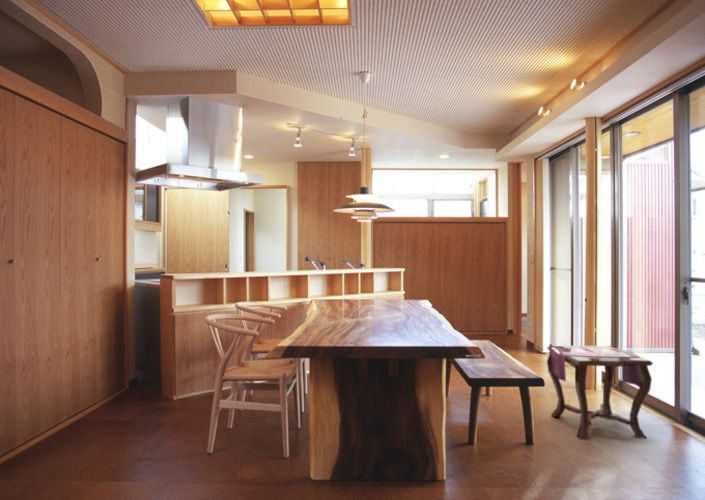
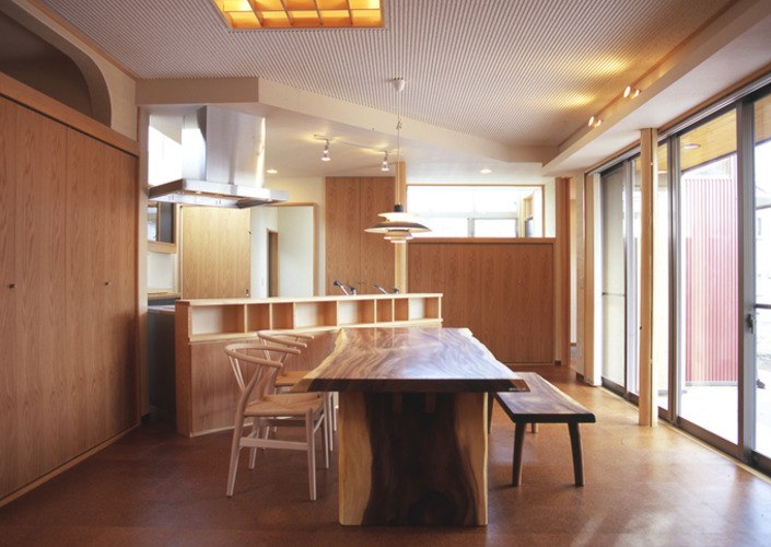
- side table [546,344,654,440]
